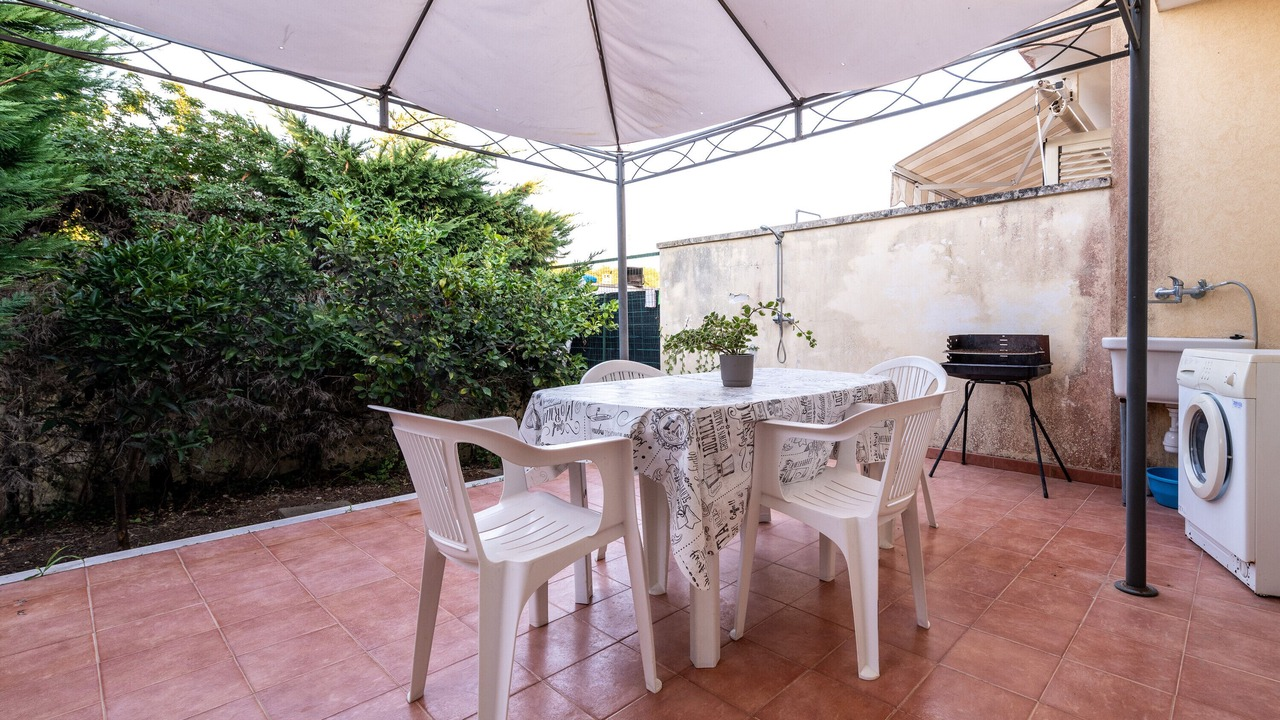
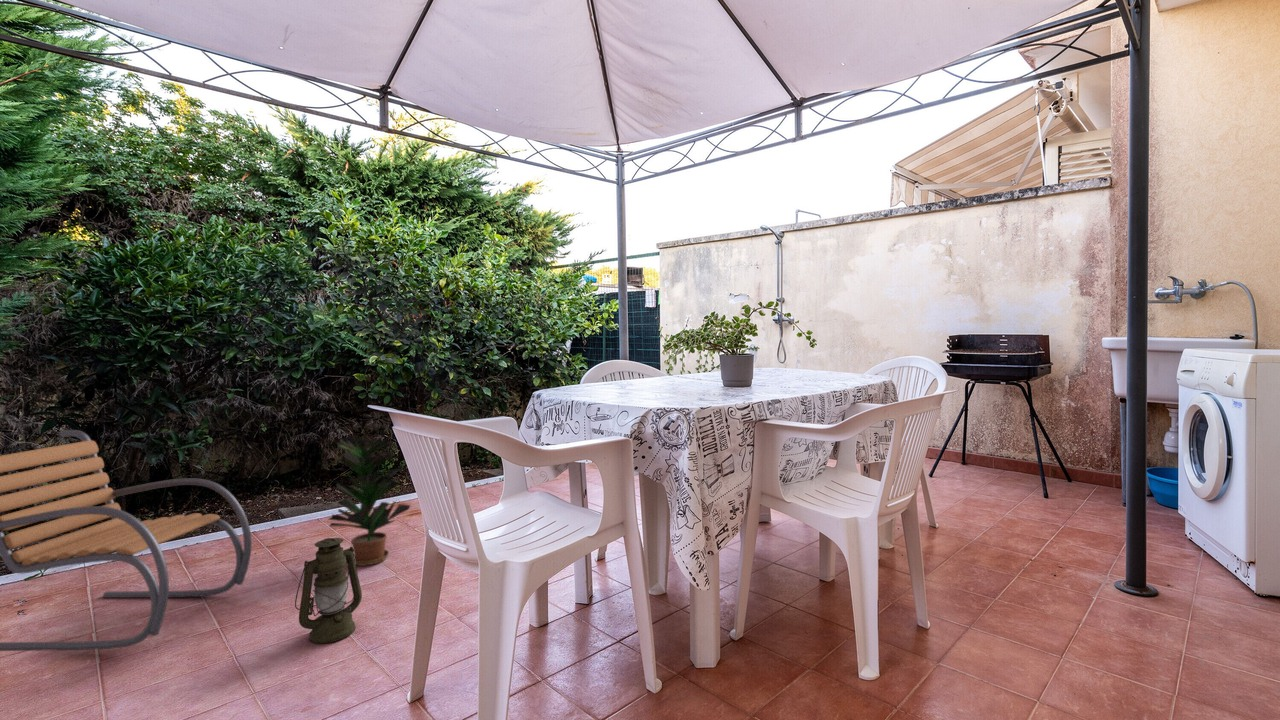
+ lantern [294,537,363,644]
+ potted plant [327,433,411,567]
+ lounge chair [0,429,253,652]
